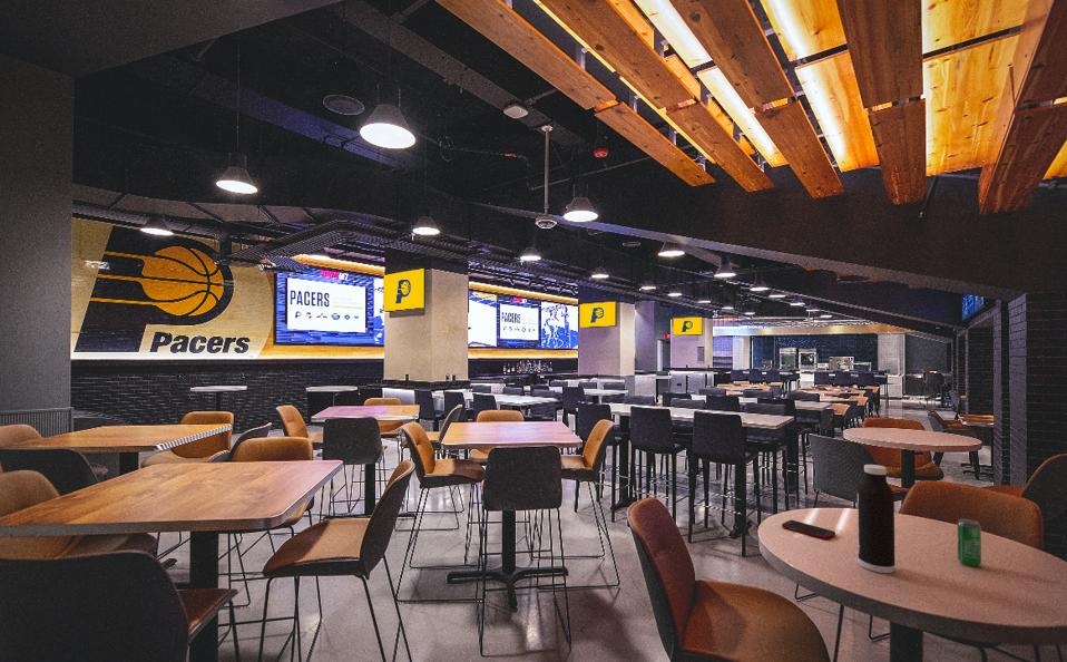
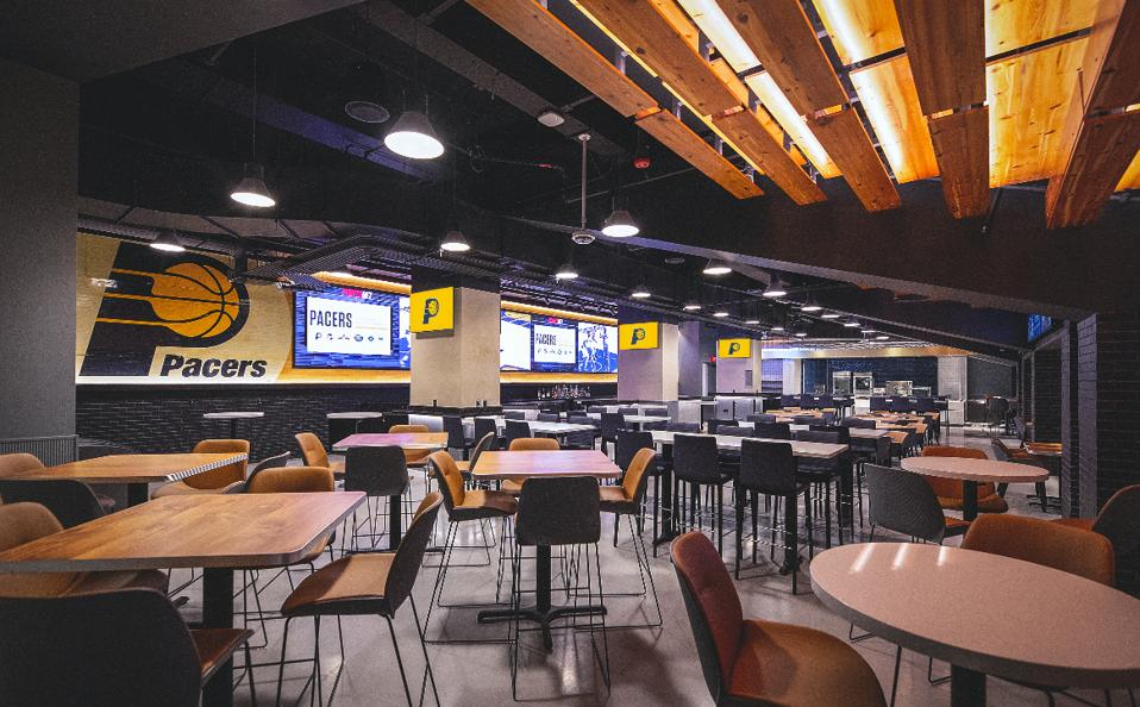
- water bottle [856,464,895,574]
- beverage can [957,517,982,568]
- cell phone [781,519,836,541]
